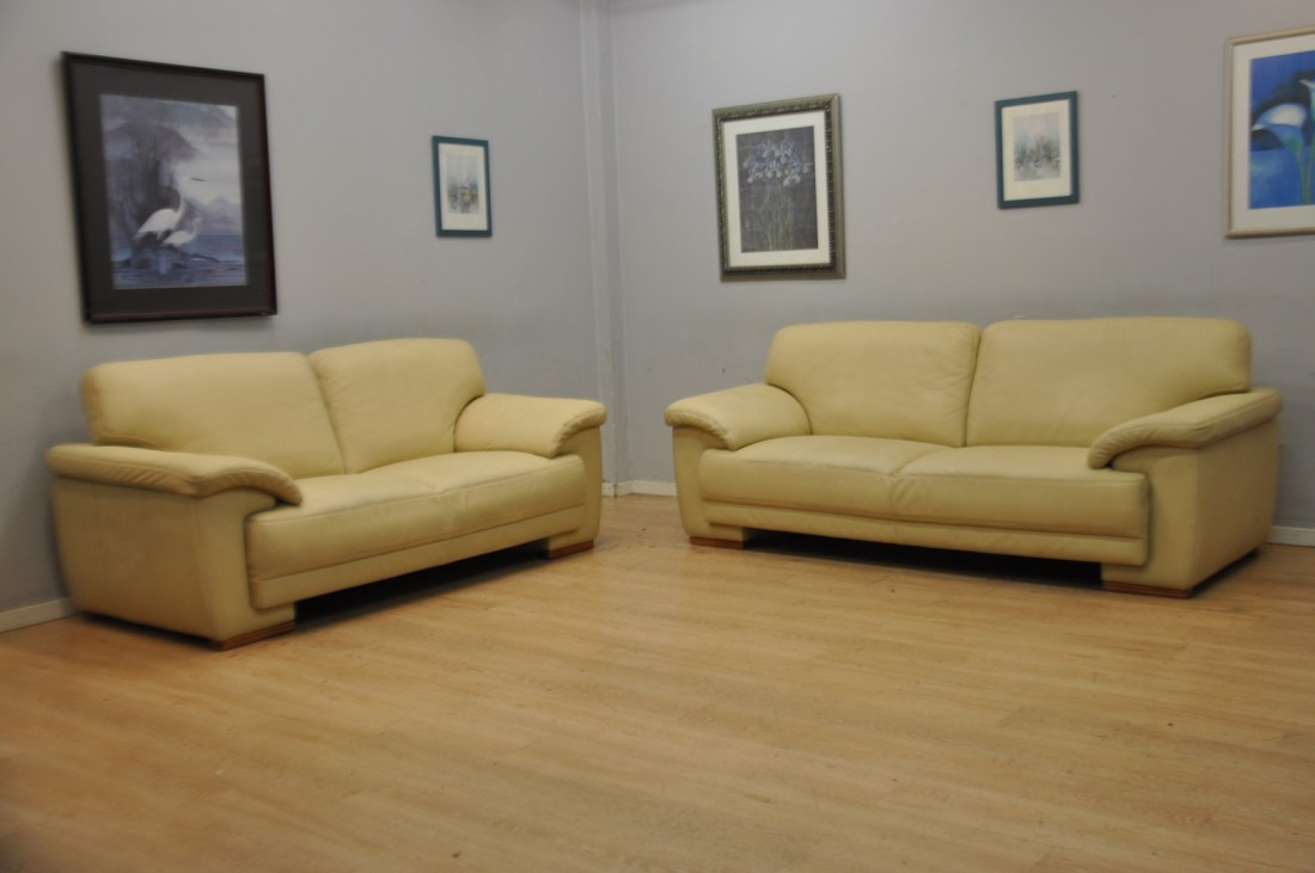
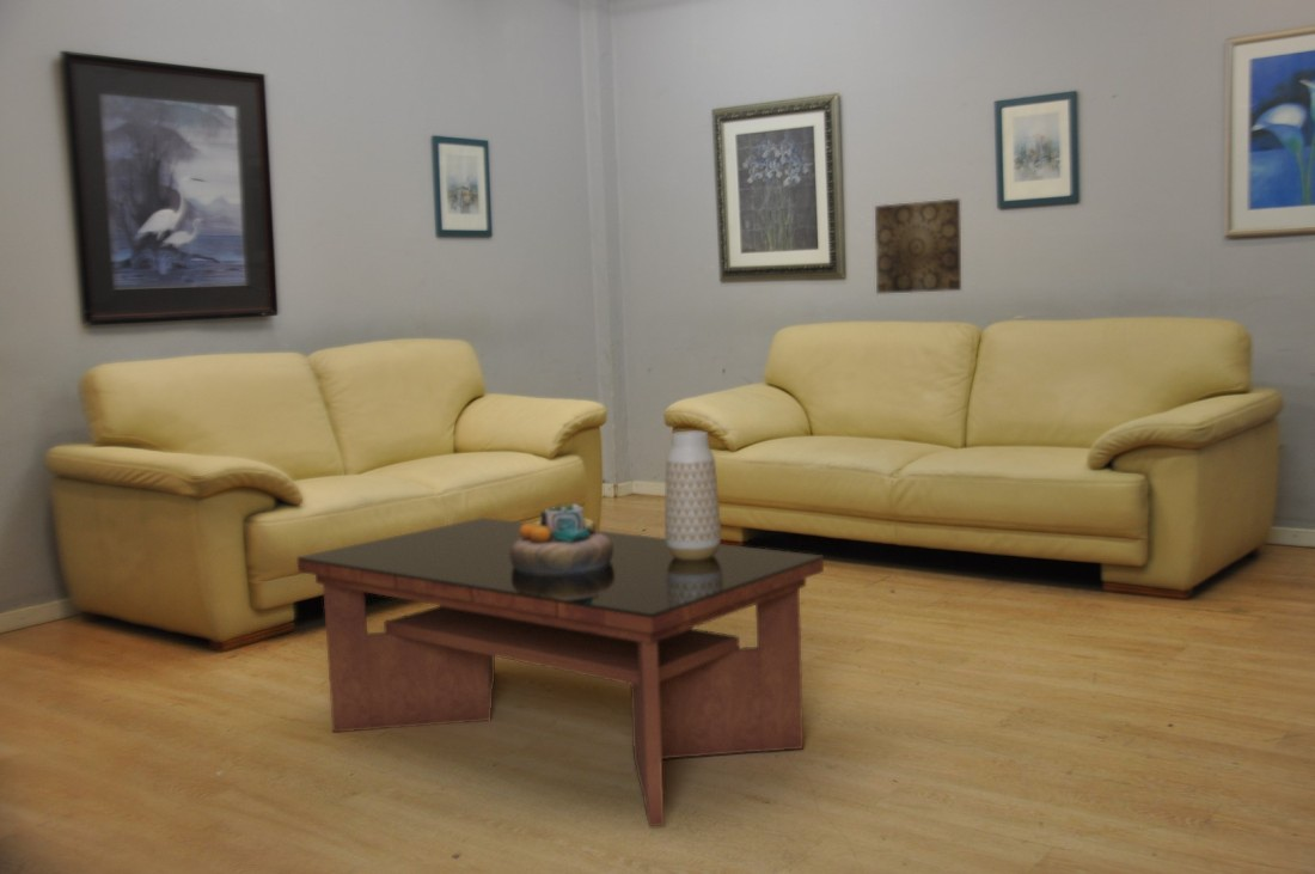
+ decorative bowl [510,501,613,574]
+ vase [663,430,722,561]
+ coffee table [295,517,825,827]
+ wall art [874,197,962,295]
